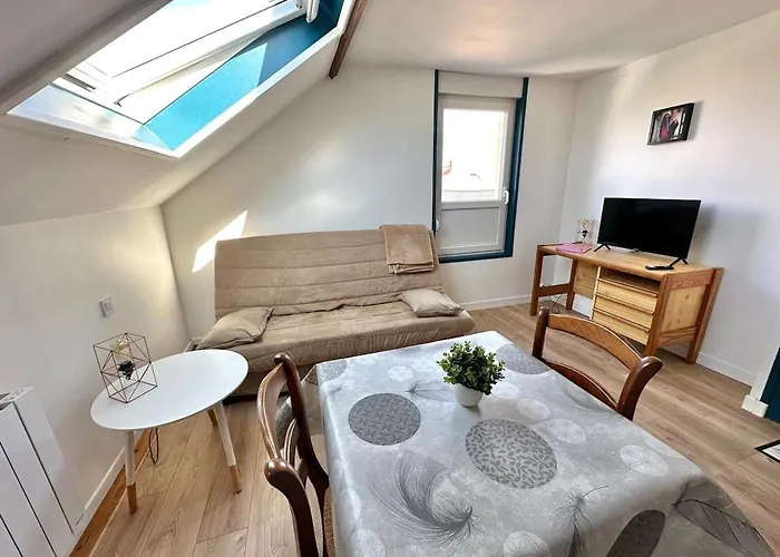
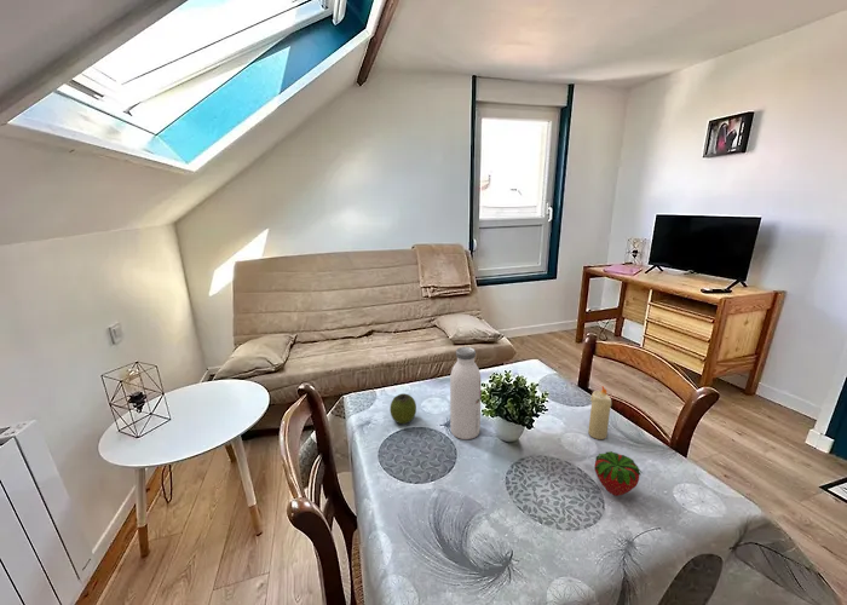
+ apple [388,392,417,425]
+ water bottle [449,346,482,440]
+ candle [587,385,612,440]
+ fruit [593,450,644,497]
